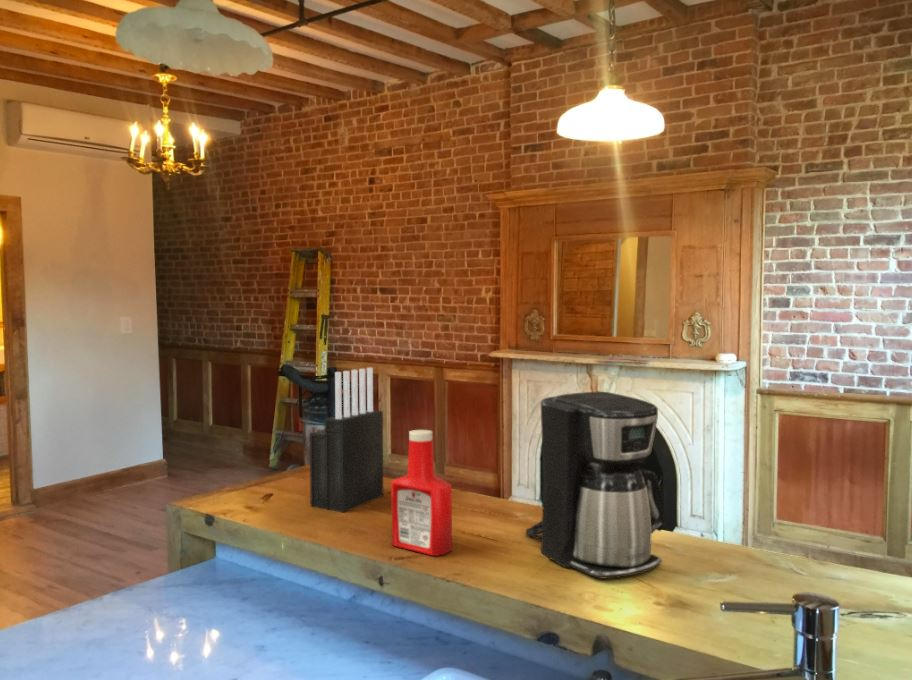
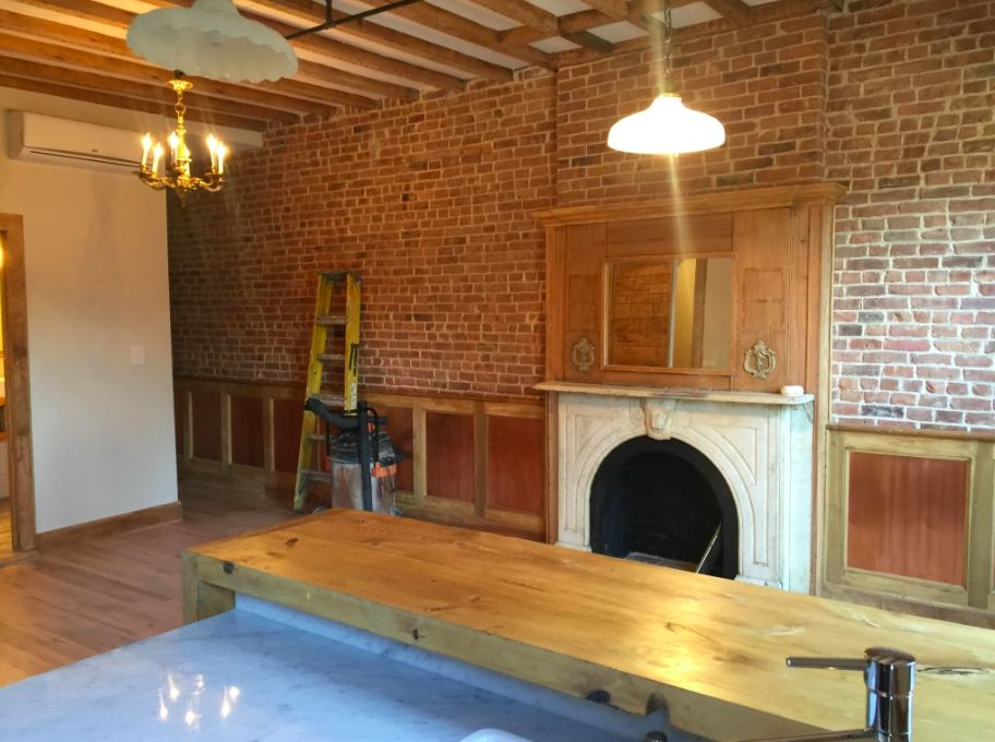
- soap bottle [390,429,453,557]
- knife block [309,367,384,514]
- coffee maker [525,391,666,580]
